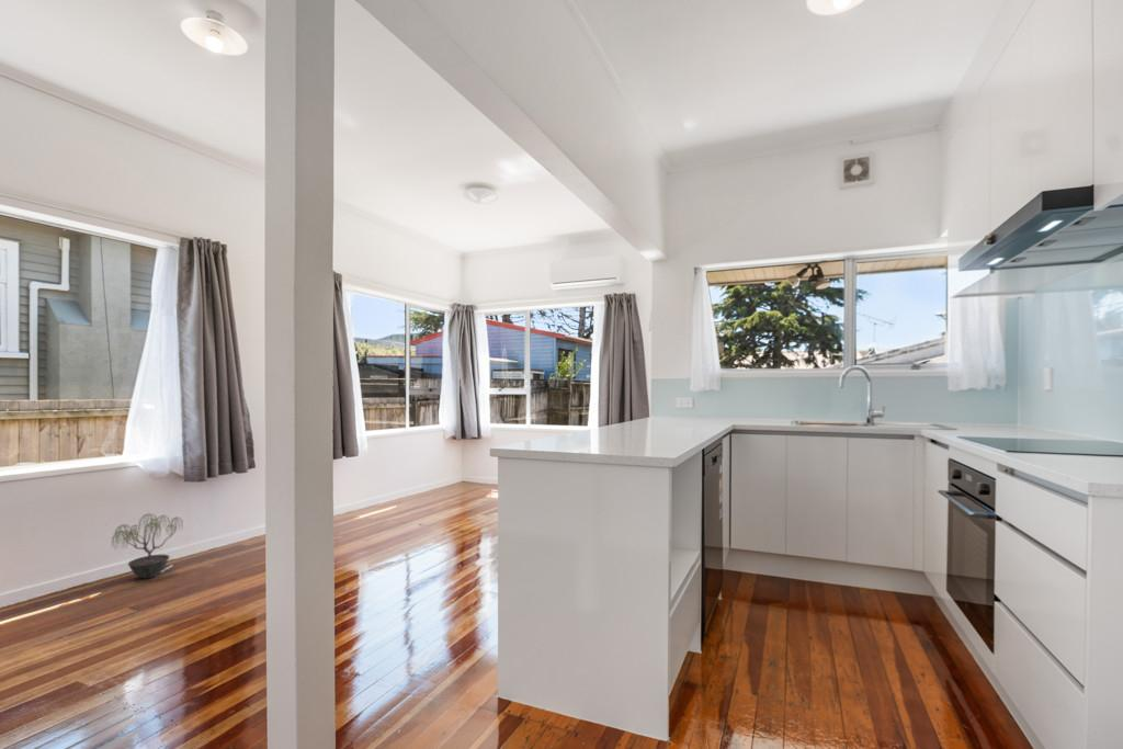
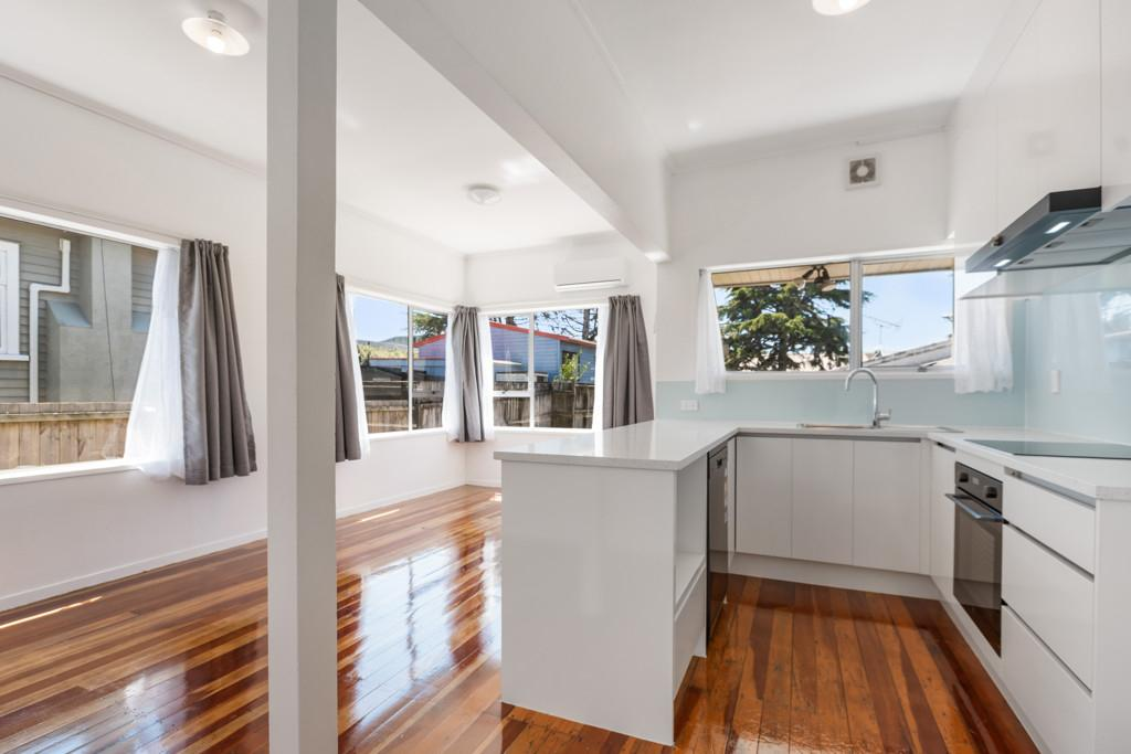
- potted plant [110,512,184,579]
